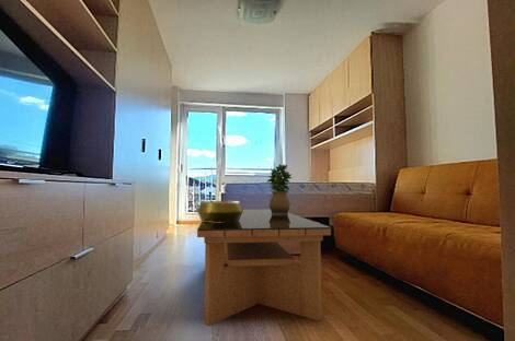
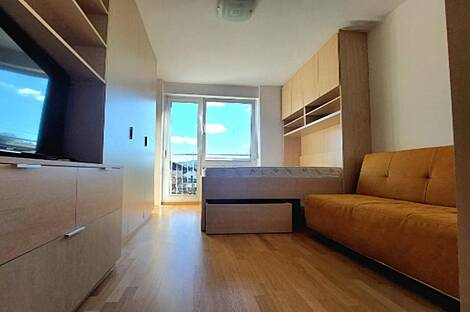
- potted plant [265,163,293,214]
- decorative bowl [196,200,243,223]
- coffee table [196,209,332,327]
